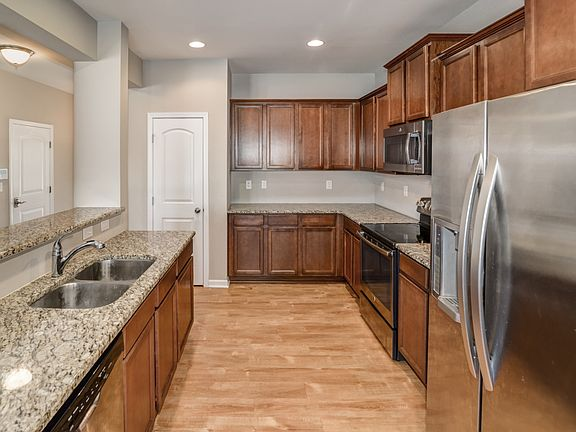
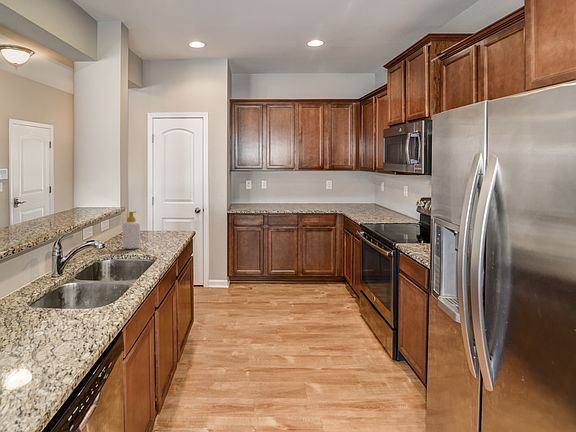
+ soap bottle [122,211,141,250]
